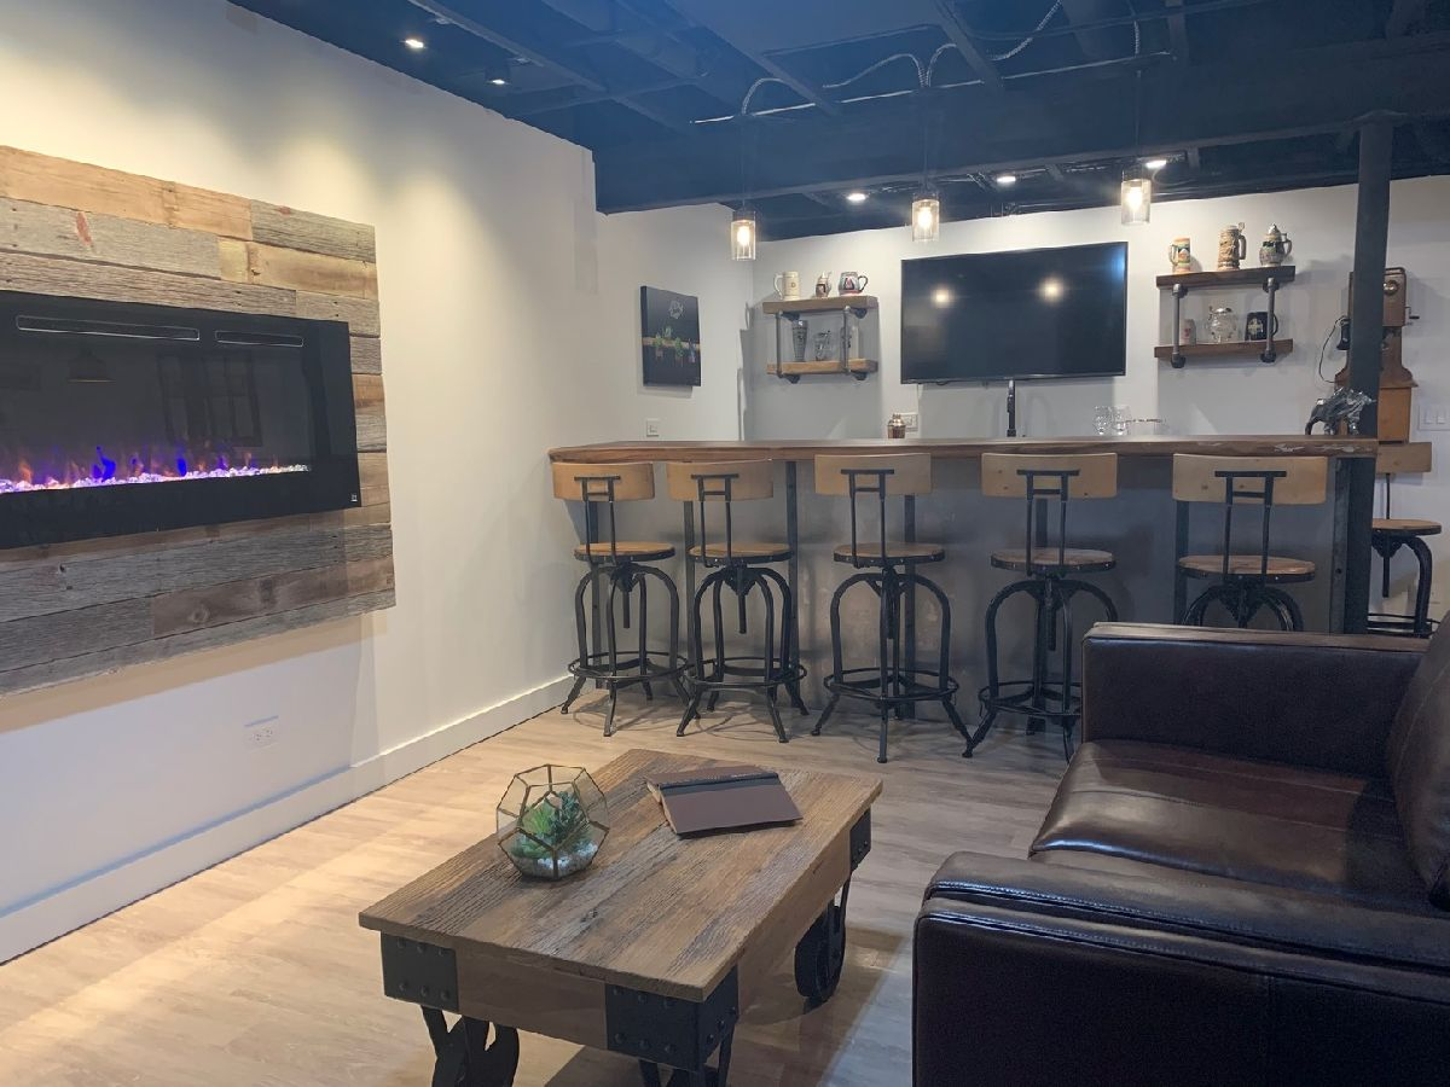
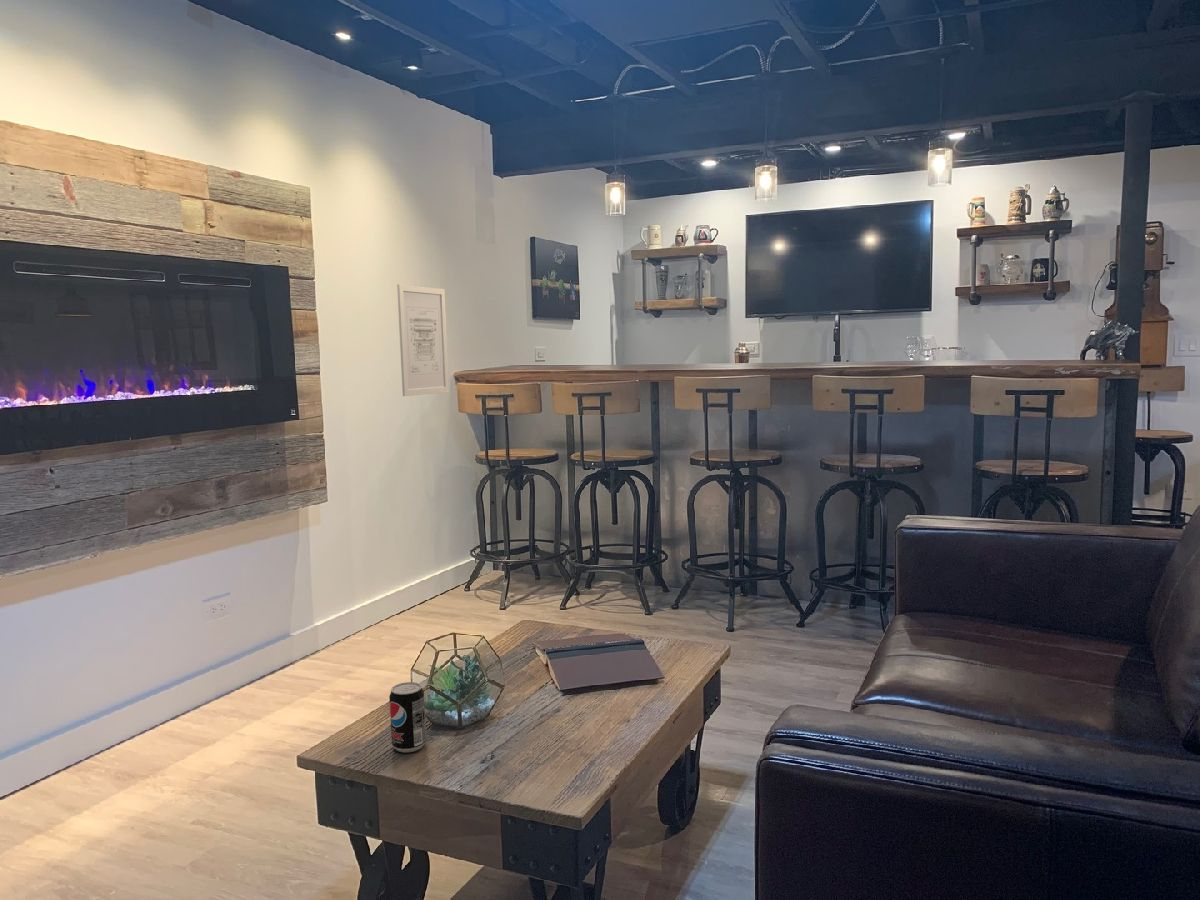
+ wall art [396,283,450,397]
+ beverage can [388,681,427,753]
